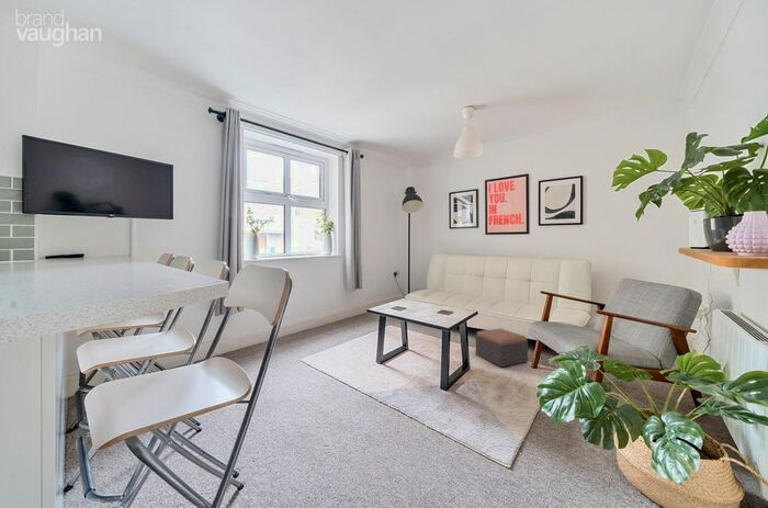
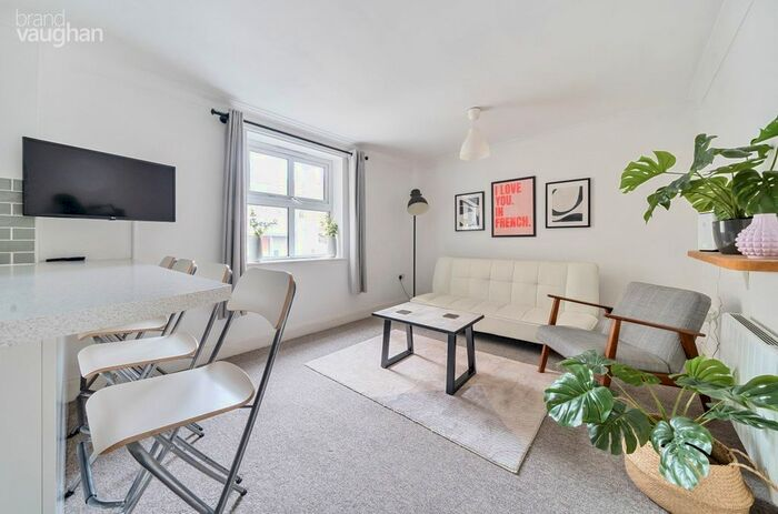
- footstool [475,327,529,368]
